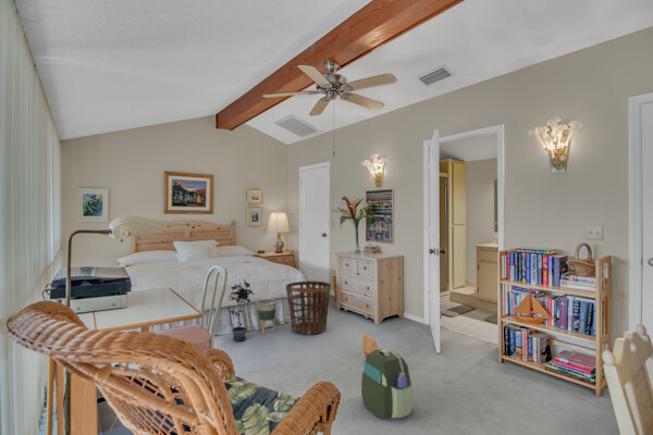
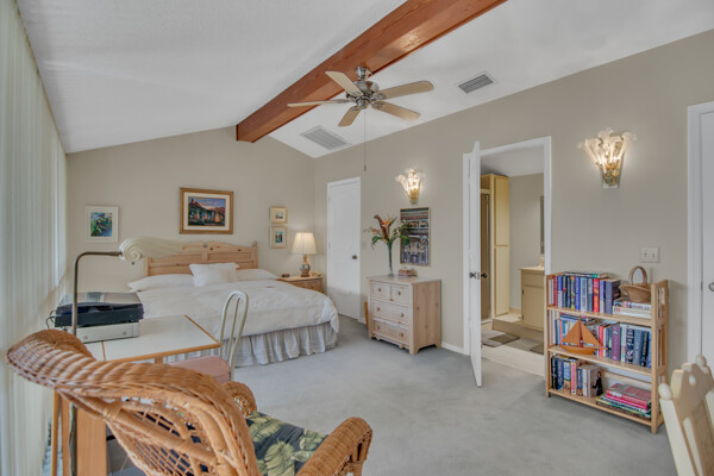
- planter [256,298,278,336]
- basket [285,279,332,335]
- backpack [360,333,414,420]
- potted plant [227,278,255,343]
